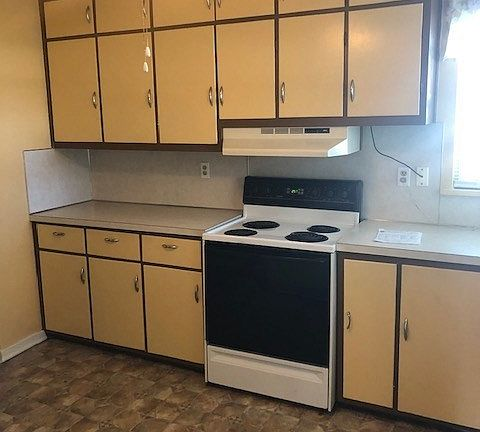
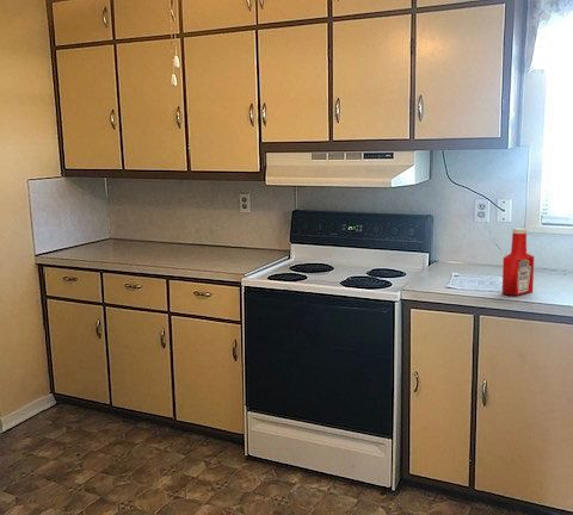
+ soap bottle [501,227,535,297]
